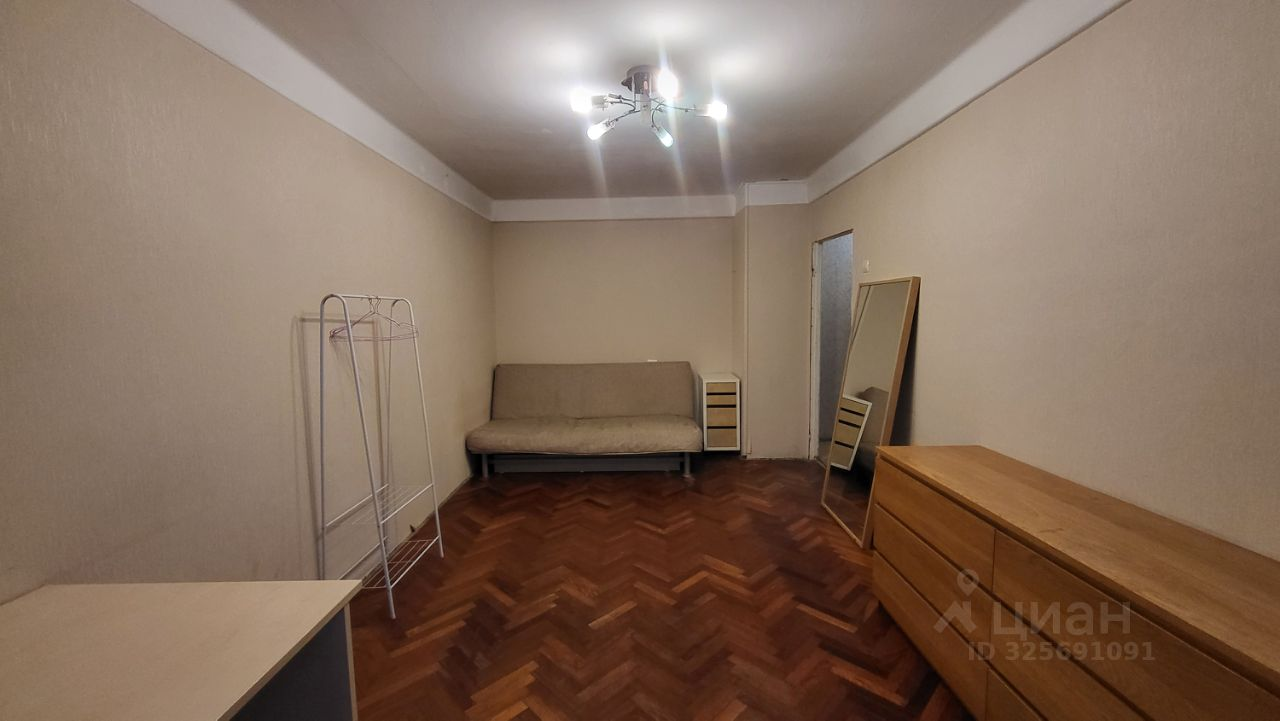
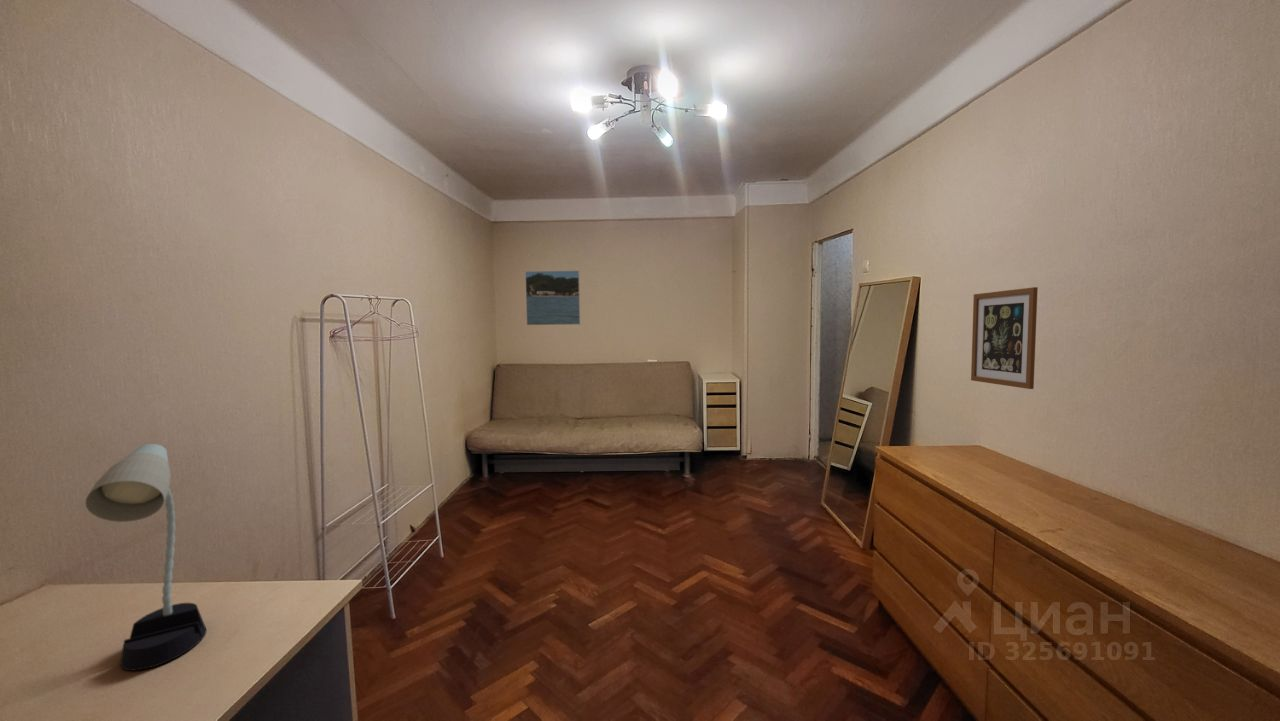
+ desk lamp [84,443,207,672]
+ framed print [524,270,581,326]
+ wall art [970,286,1039,390]
